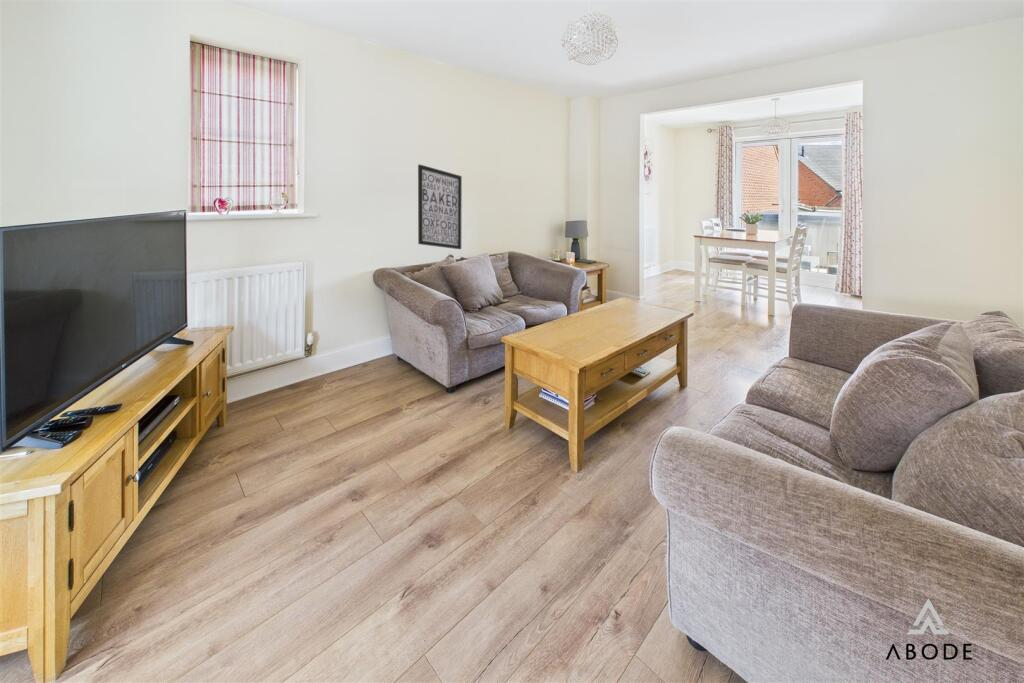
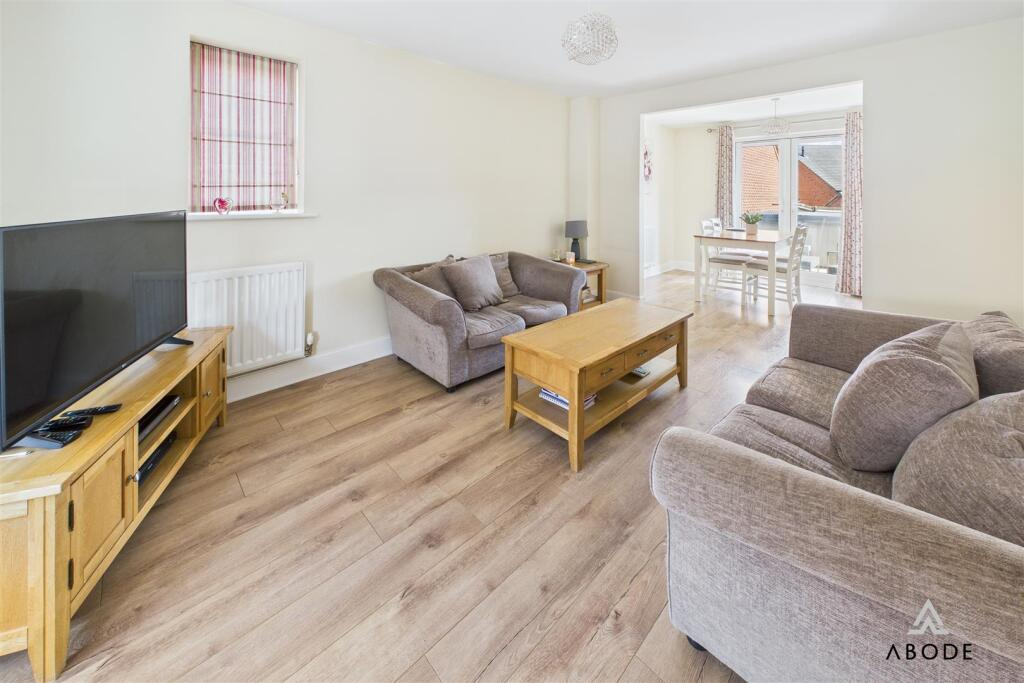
- wall art [417,163,463,250]
